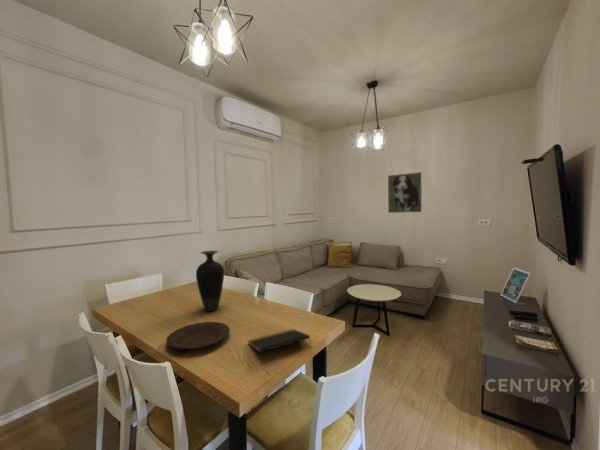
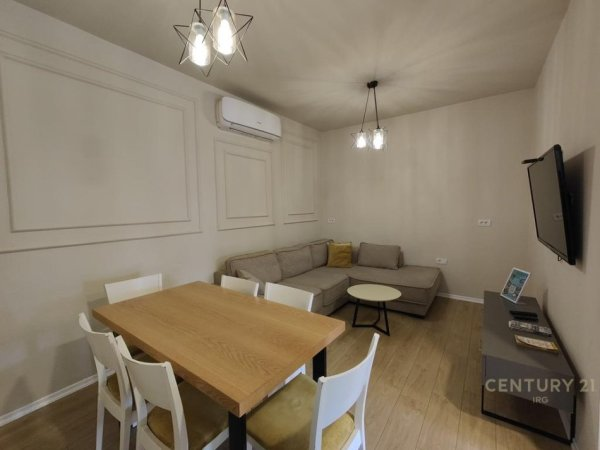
- notepad [247,328,312,353]
- vase [195,250,225,312]
- plate [165,321,231,350]
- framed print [387,171,423,214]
